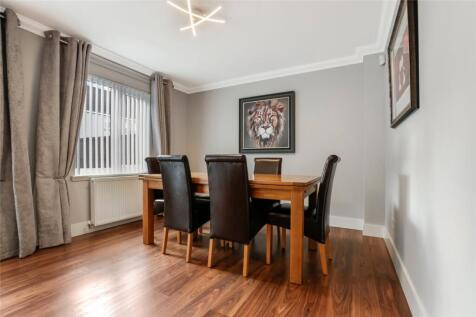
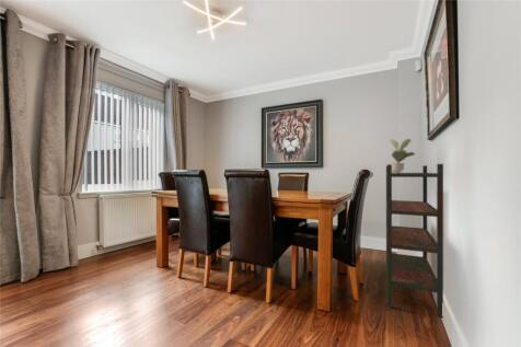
+ potted plant [389,138,416,173]
+ bookshelf [385,163,444,320]
